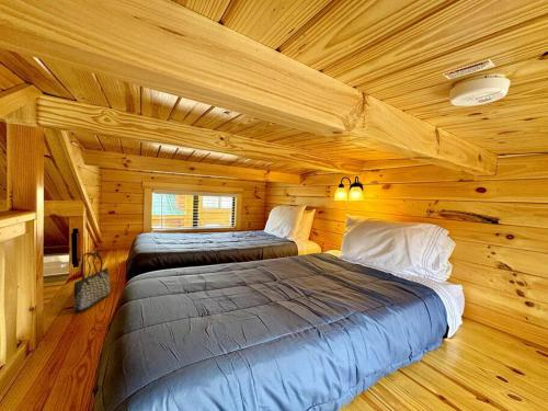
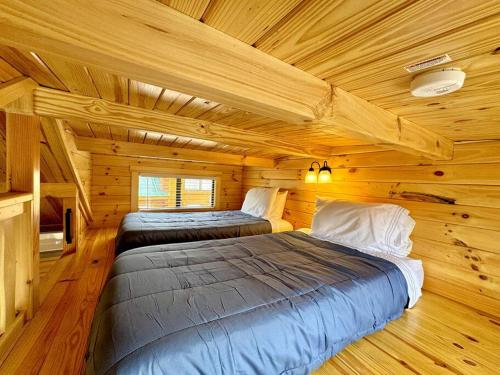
- tote bag [72,251,111,313]
